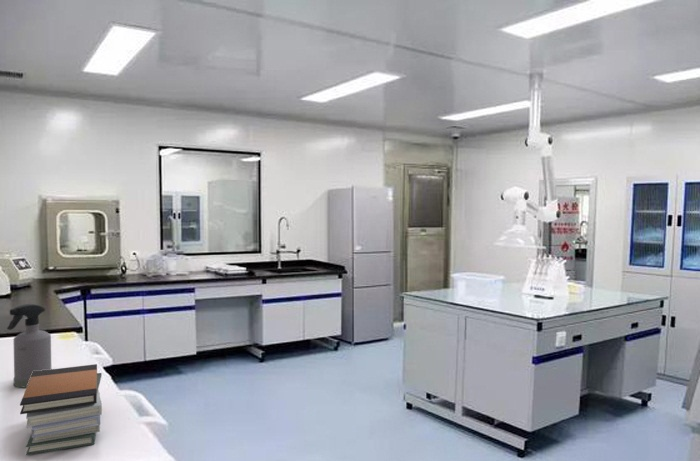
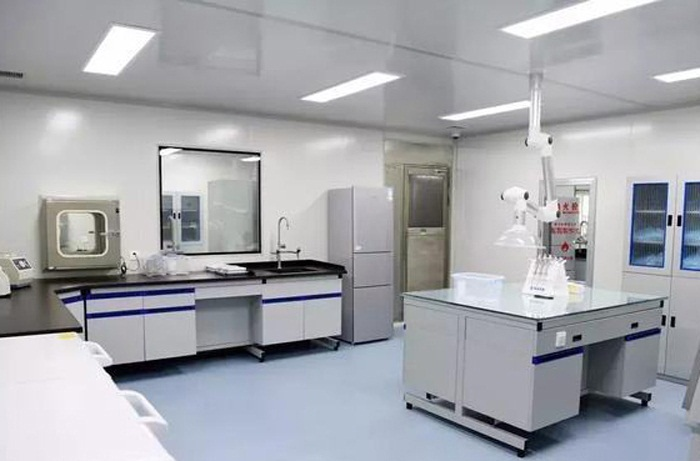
- book stack [19,363,103,456]
- spray bottle [6,303,52,388]
